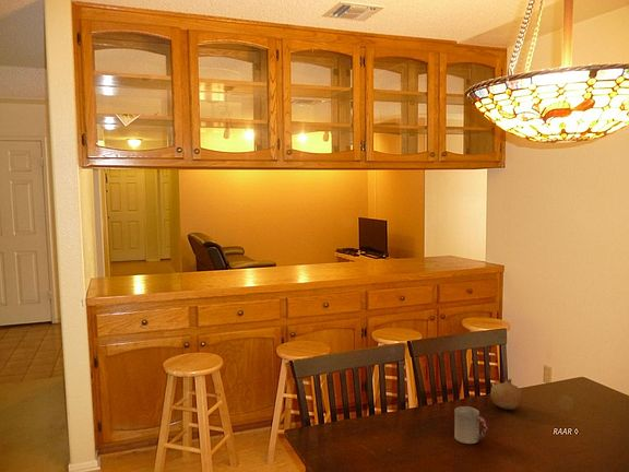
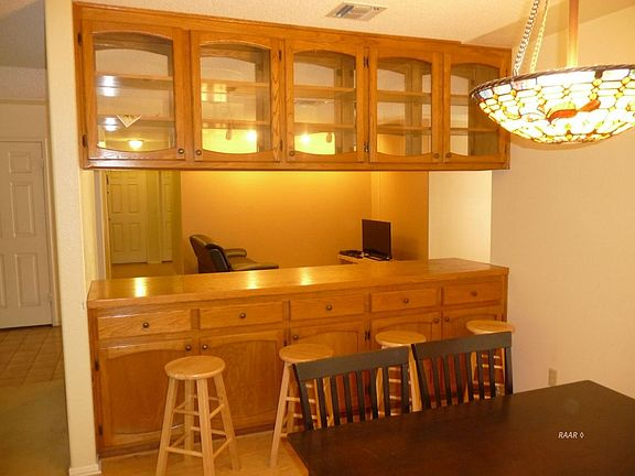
- cup [453,405,488,445]
- fruit [489,377,523,411]
